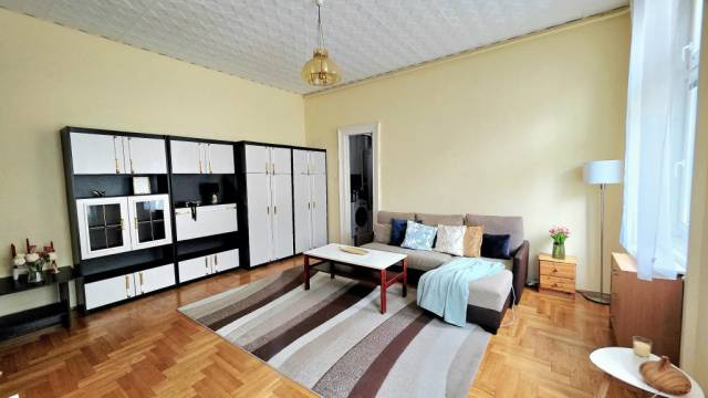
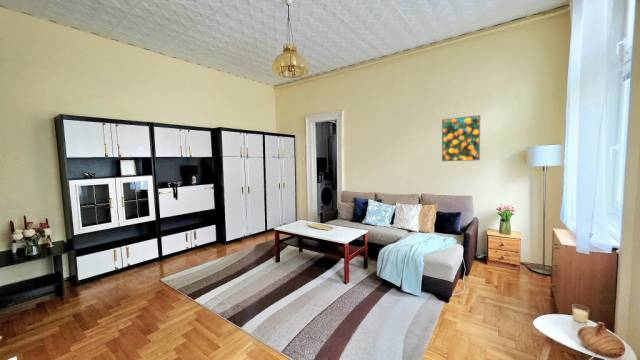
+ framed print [441,114,481,162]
